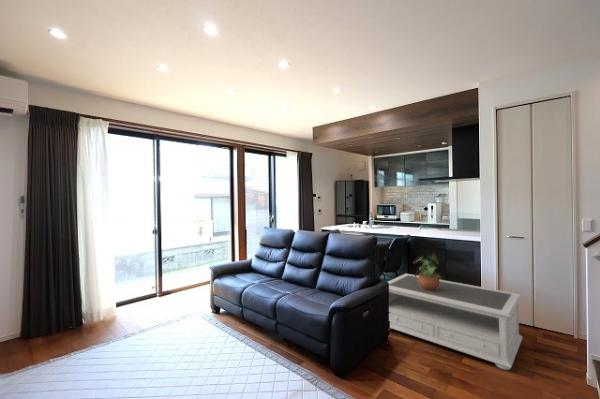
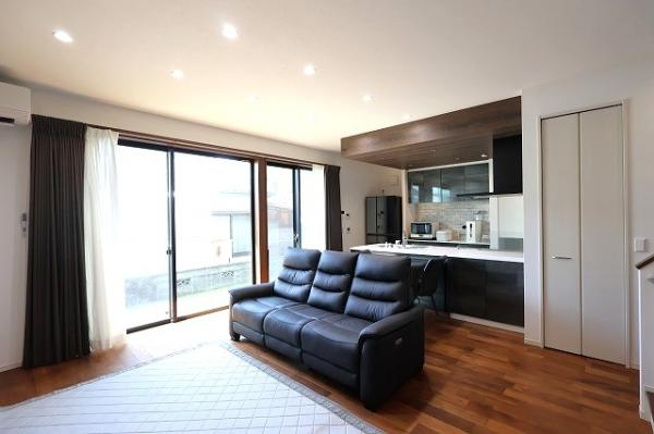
- potted plant [413,252,442,291]
- coffee table [387,273,524,371]
